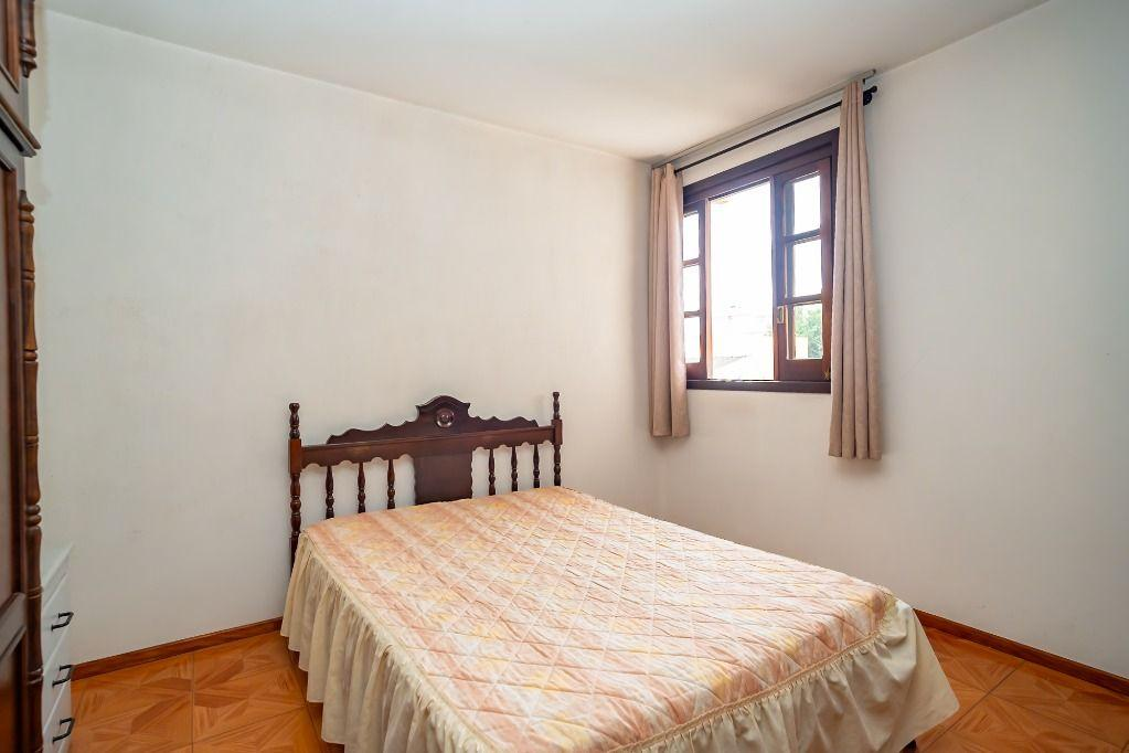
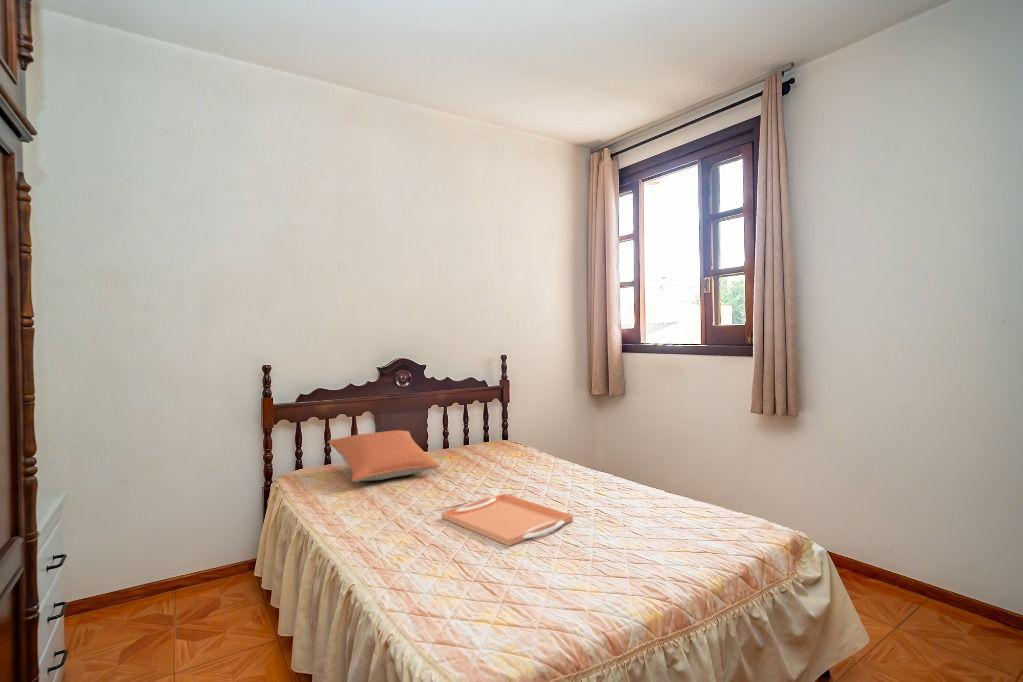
+ pillow [327,429,441,483]
+ serving tray [441,493,574,547]
